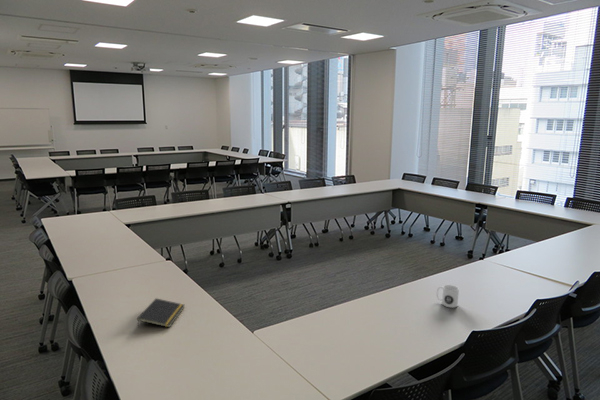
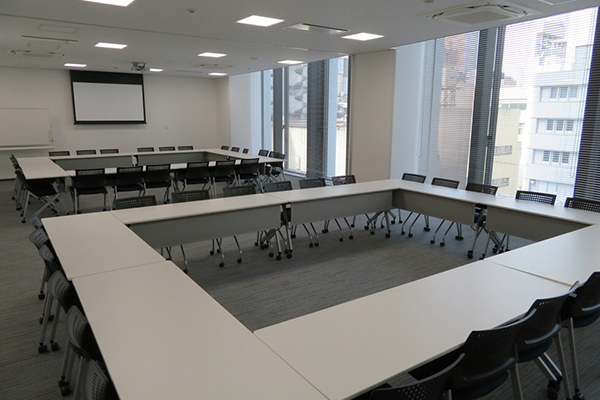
- mug [436,284,460,309]
- notepad [136,297,186,328]
